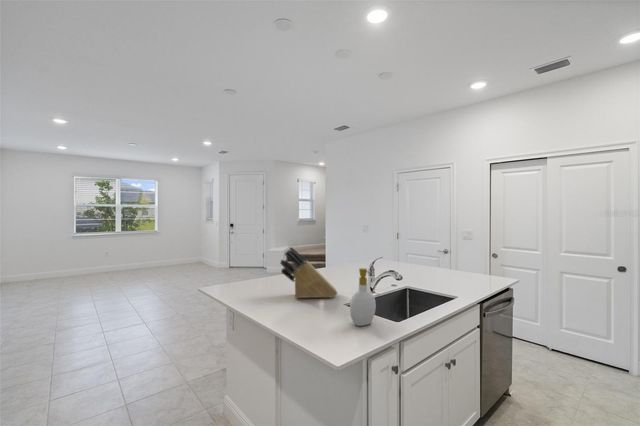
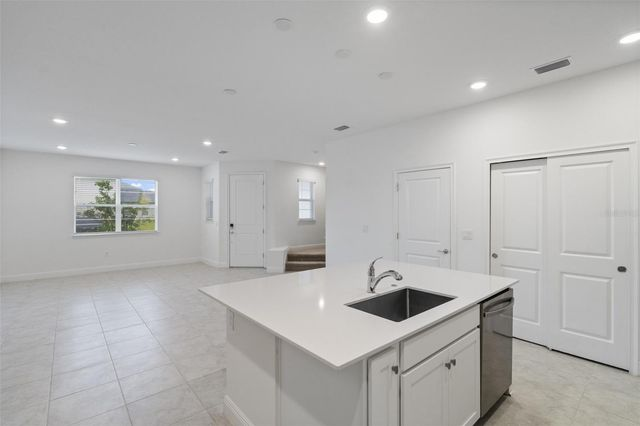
- knife block [279,246,338,299]
- soap bottle [349,267,377,327]
